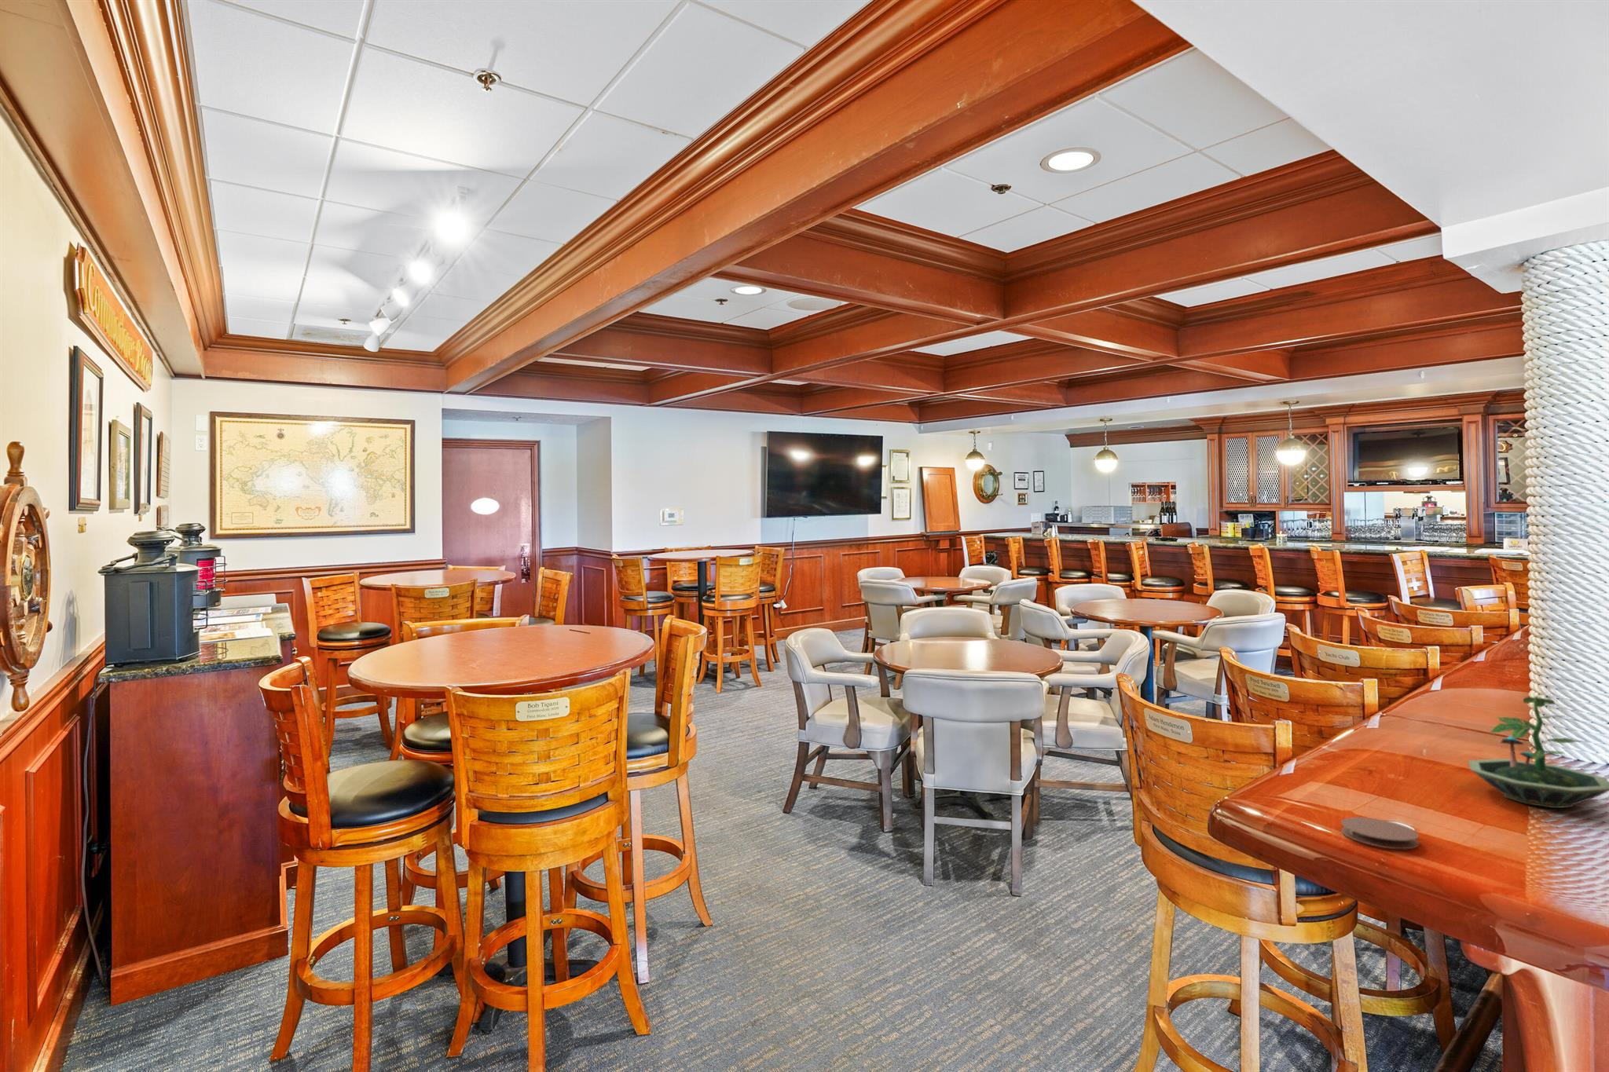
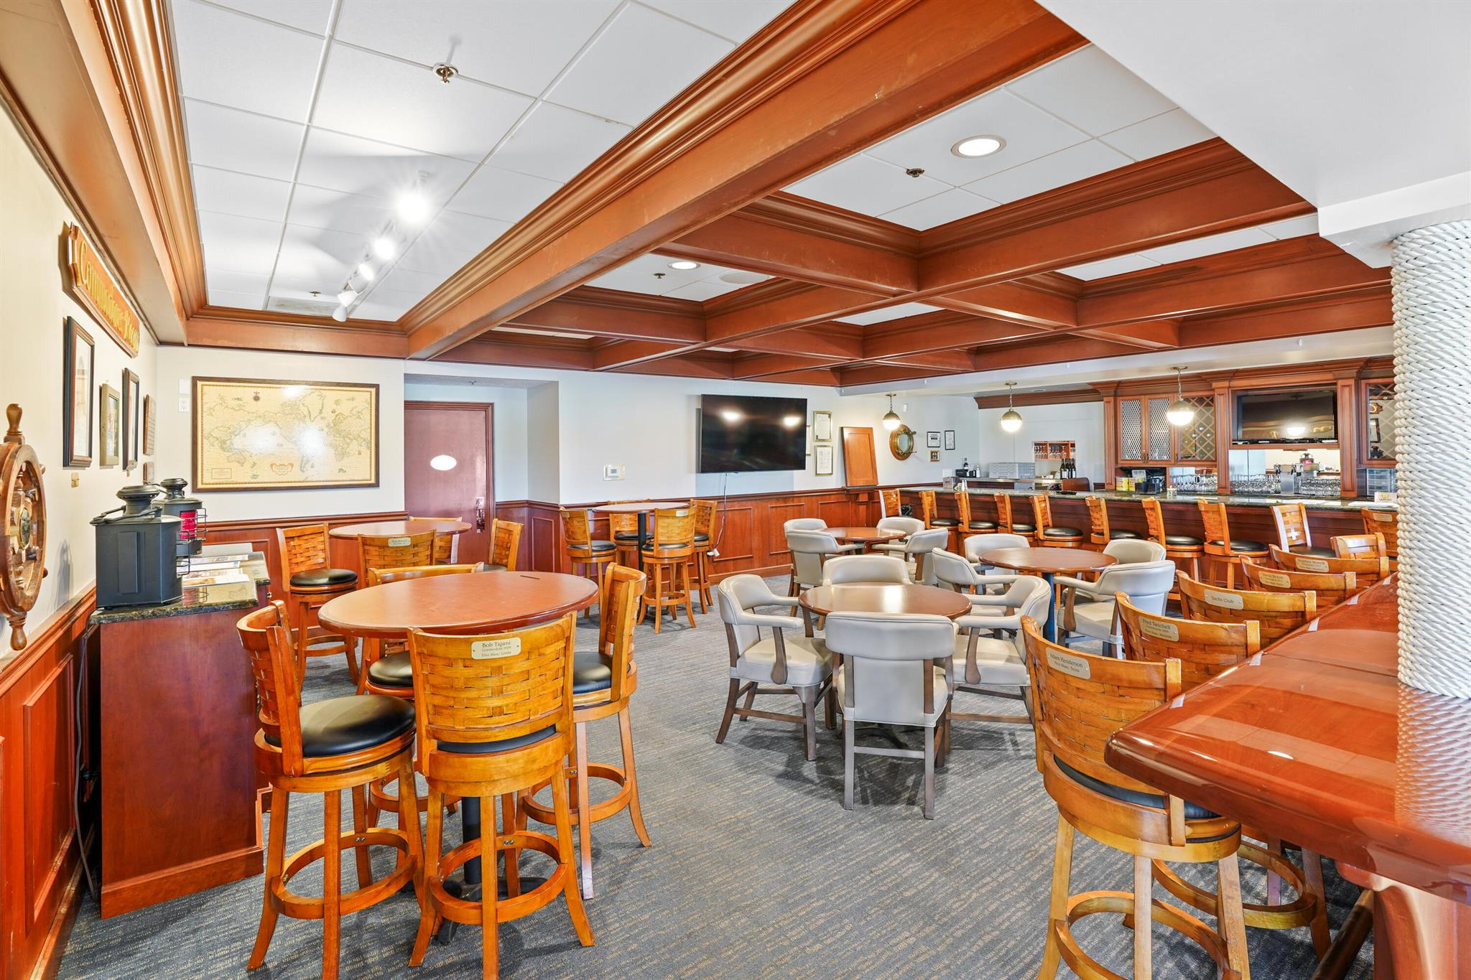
- coaster [1340,817,1420,849]
- terrarium [1468,695,1609,809]
